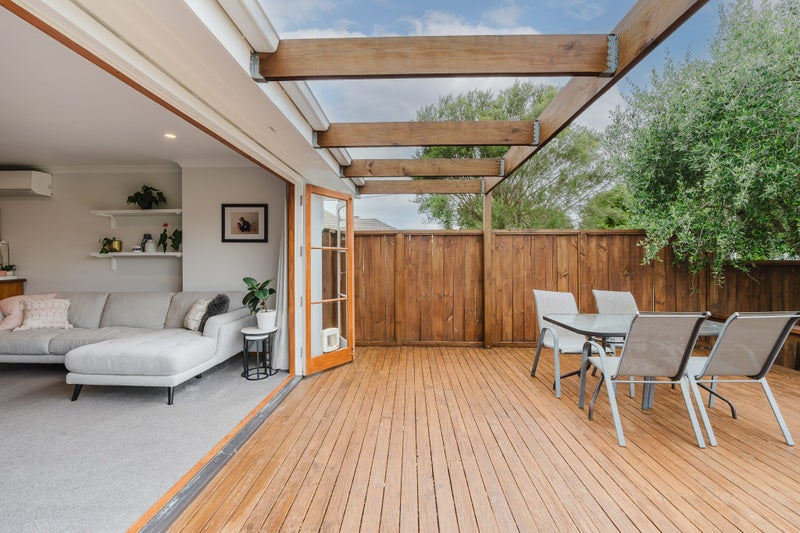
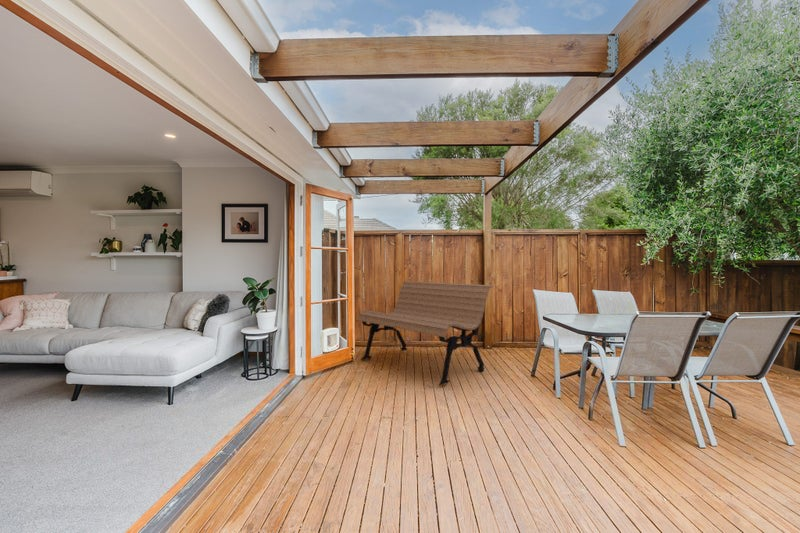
+ bench [357,280,494,386]
